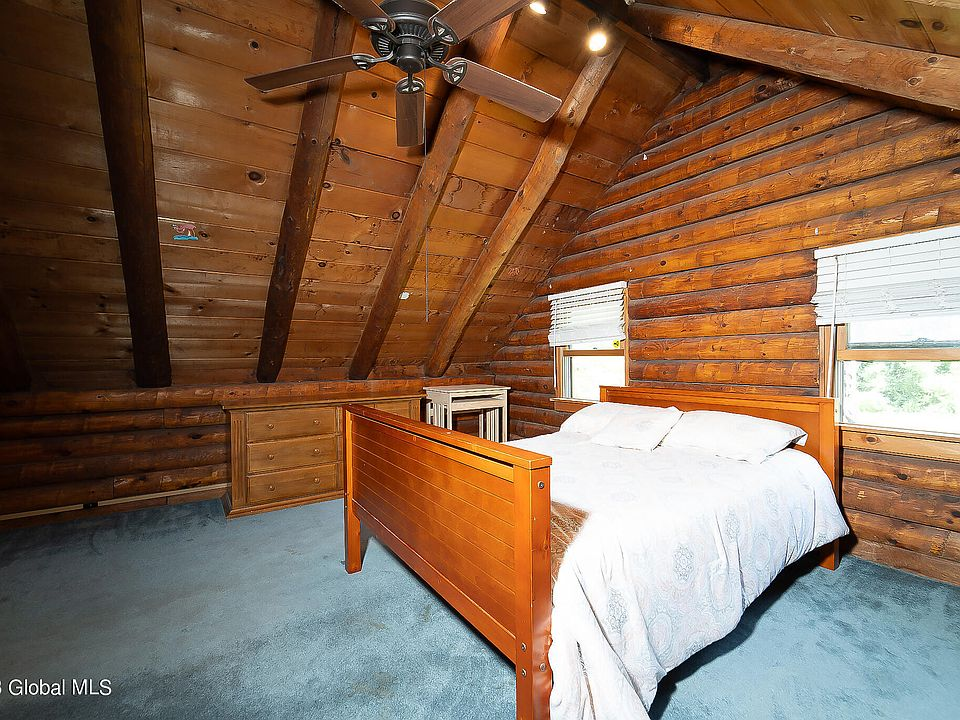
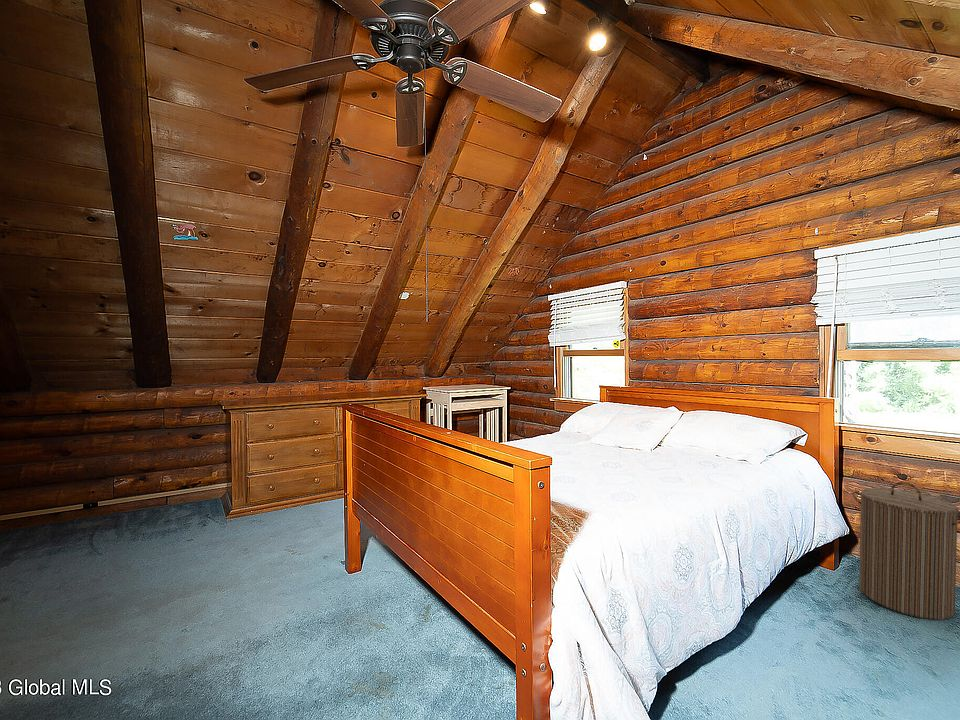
+ laundry hamper [851,481,960,621]
